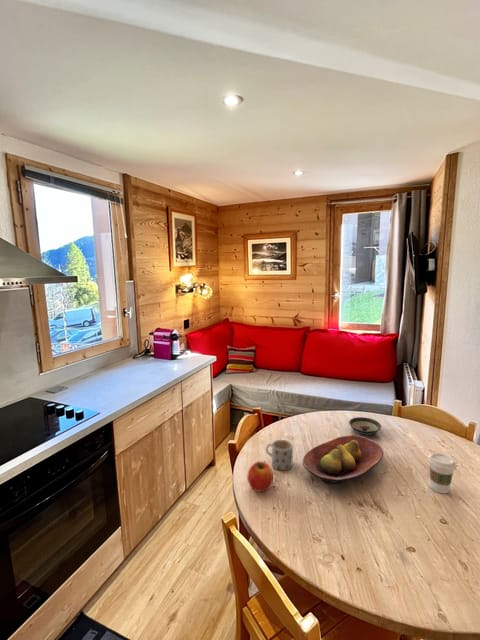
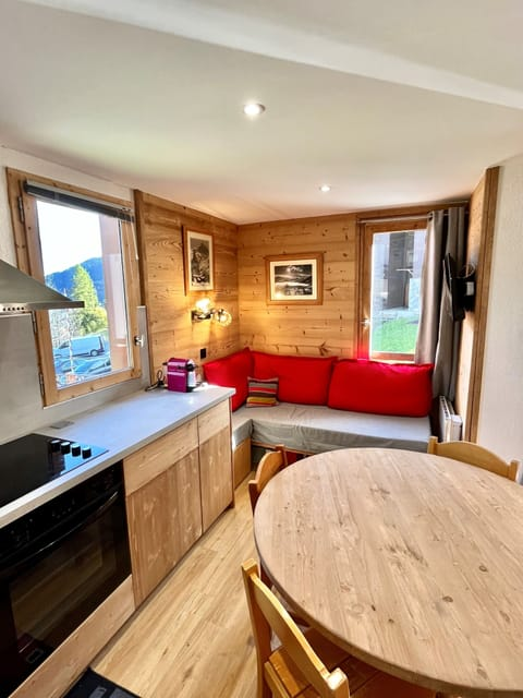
- coffee cup [427,452,457,494]
- fruit bowl [302,434,385,485]
- mug [265,439,294,471]
- saucer [348,416,382,436]
- apple [246,461,274,493]
